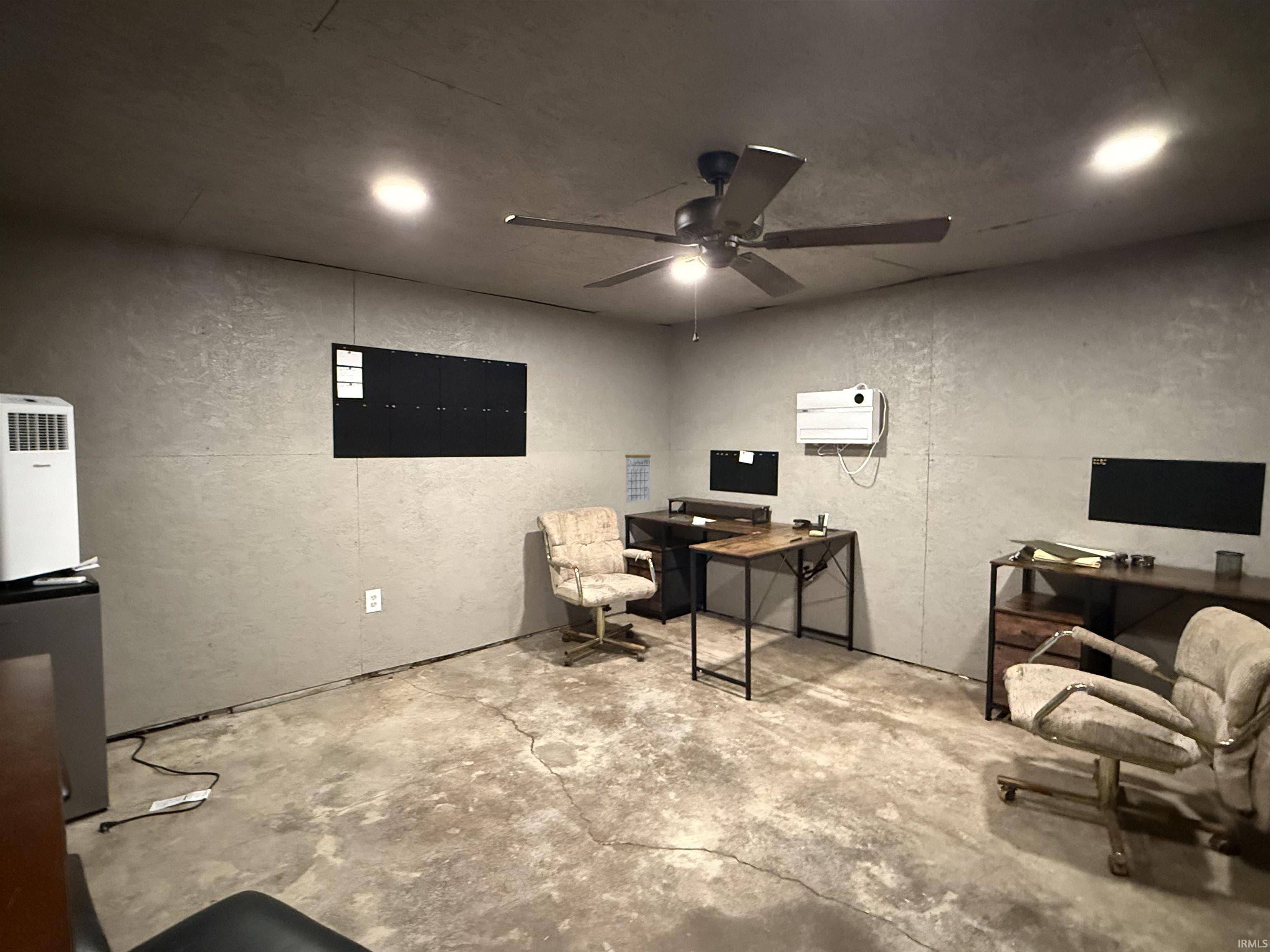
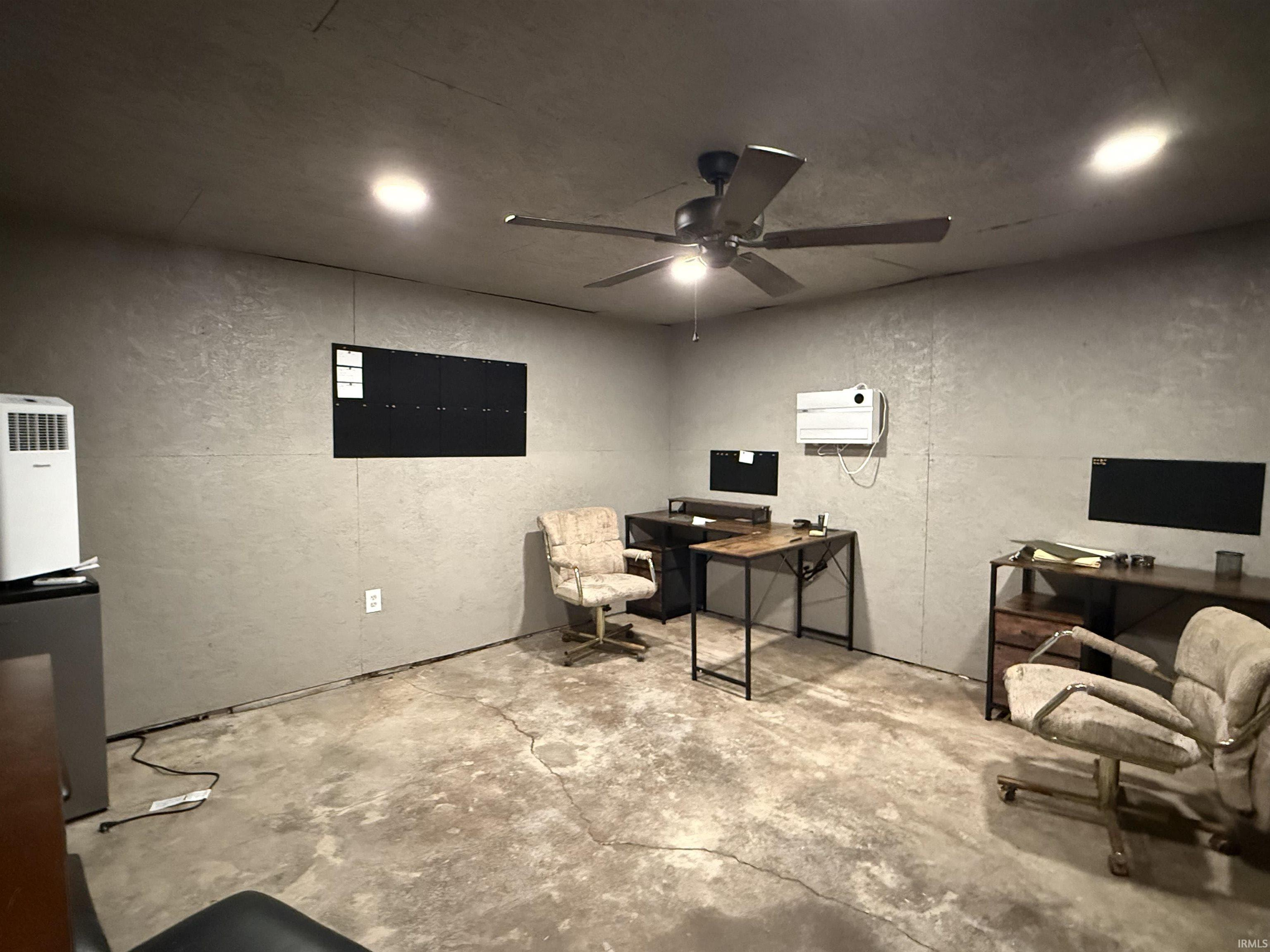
- calendar [625,443,652,503]
